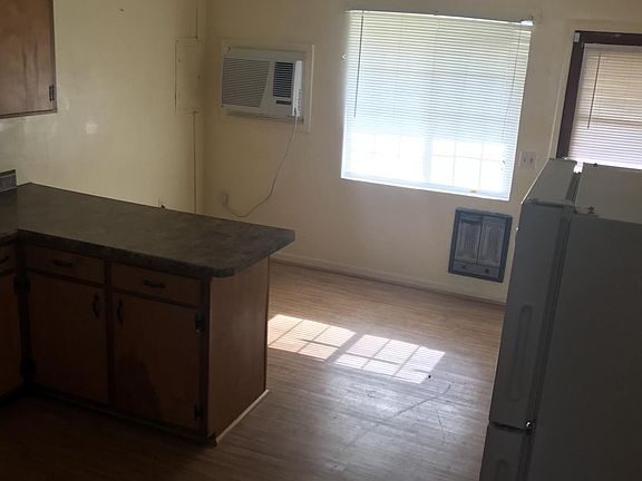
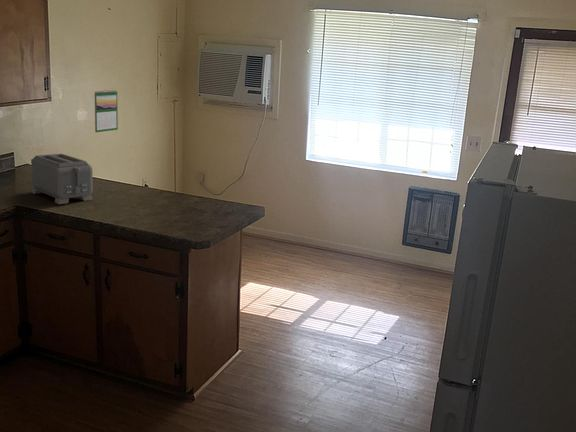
+ toaster [30,153,94,205]
+ calendar [94,89,119,133]
